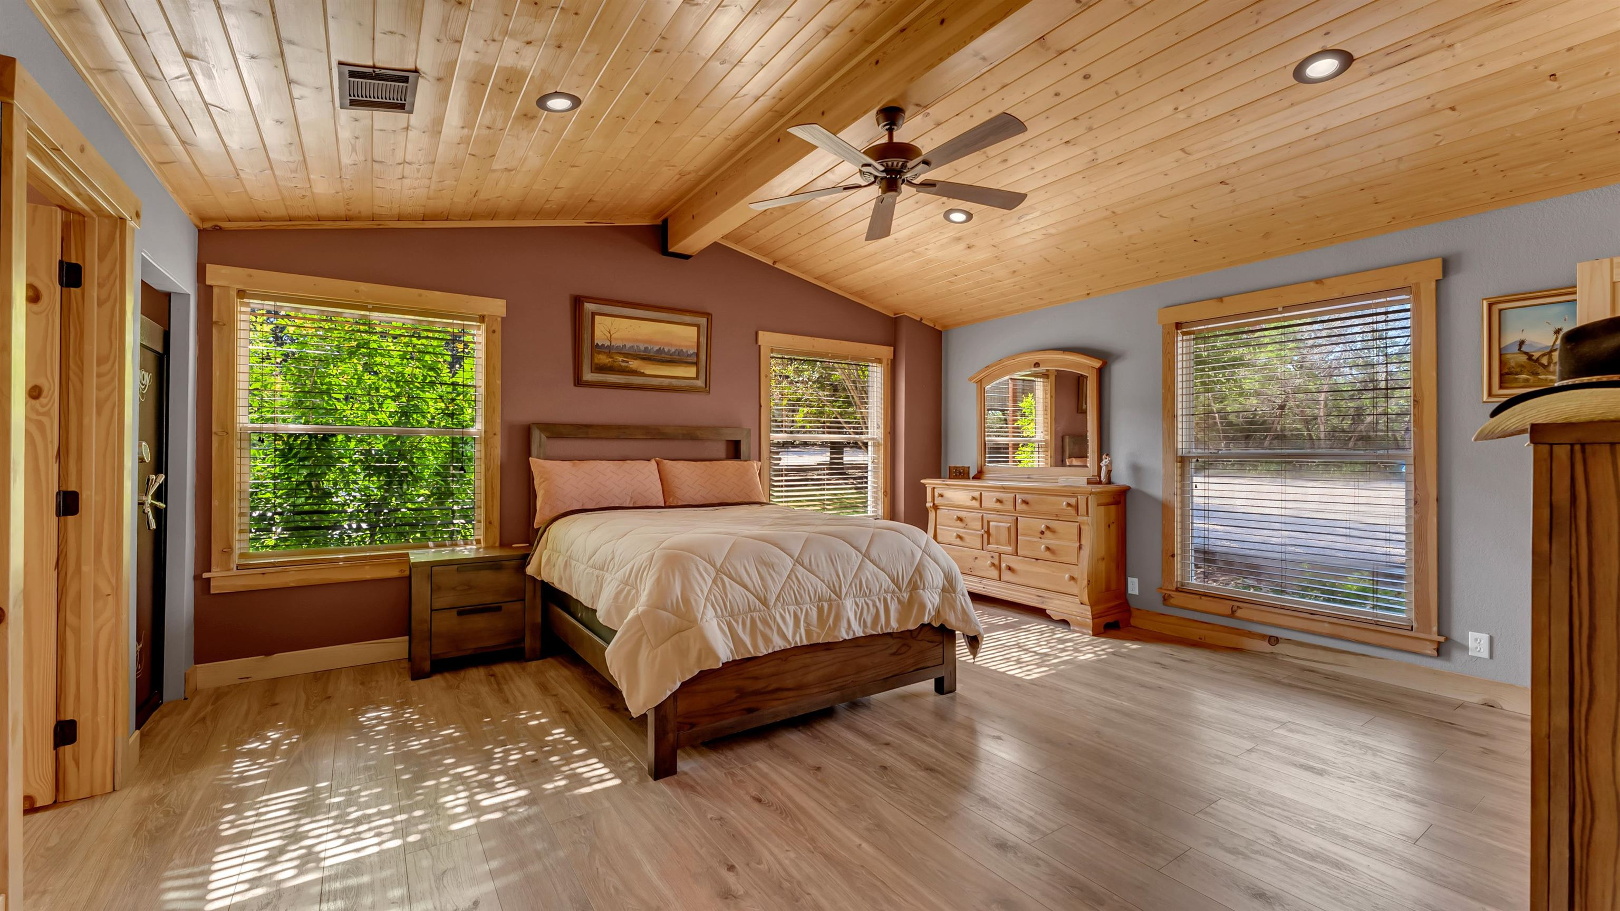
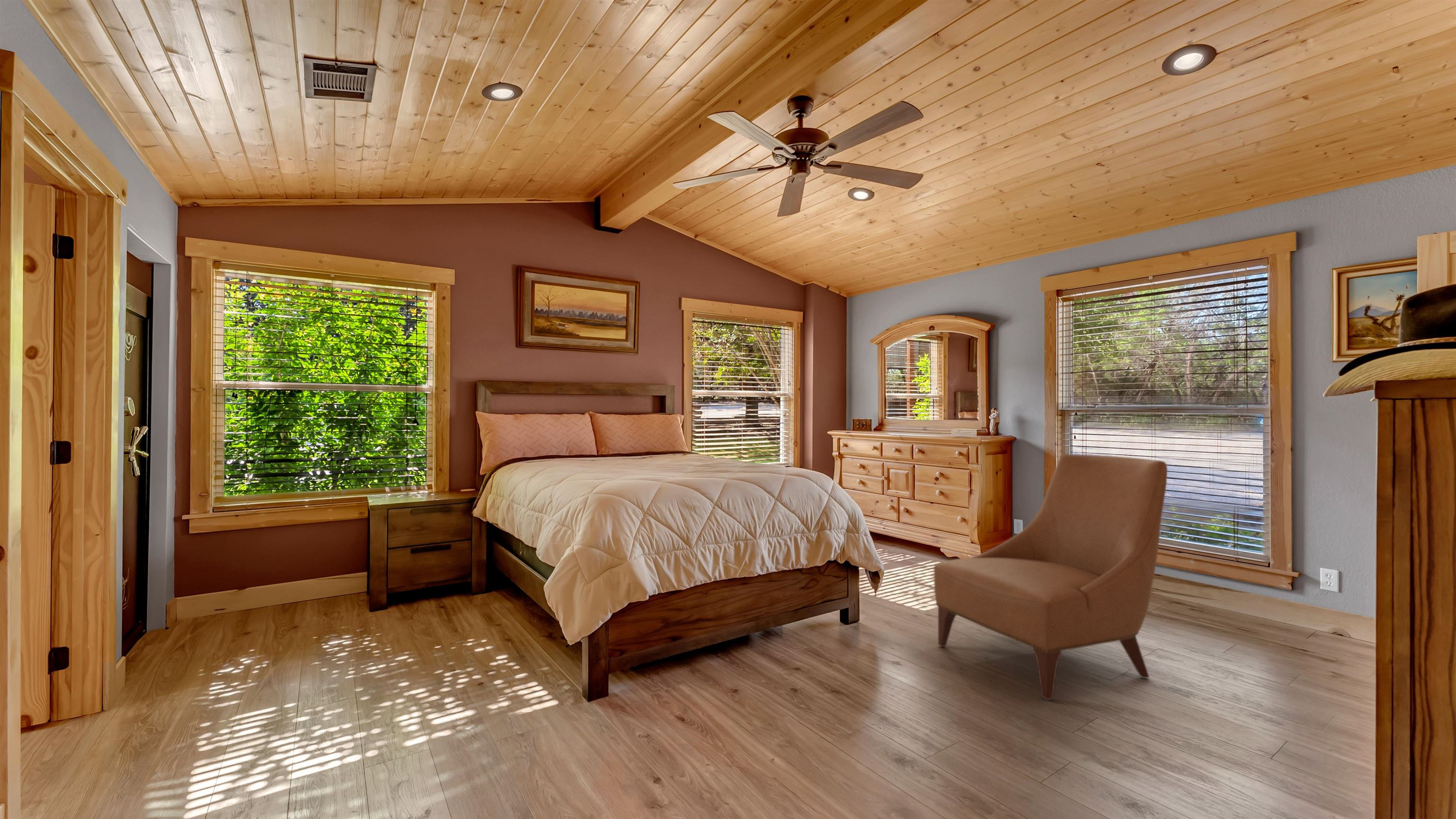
+ chair [934,454,1168,700]
